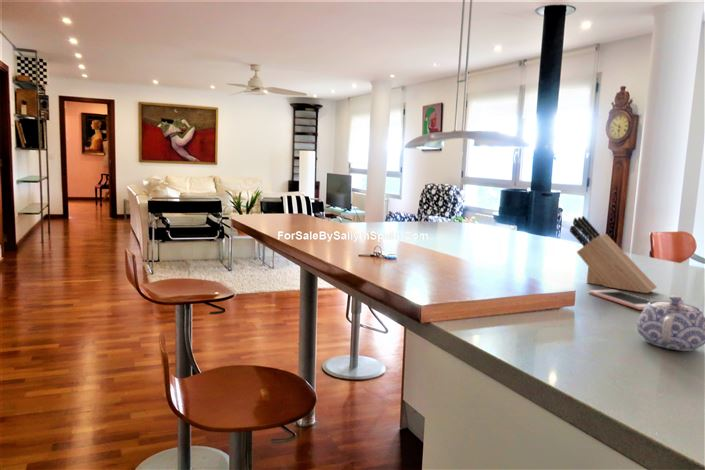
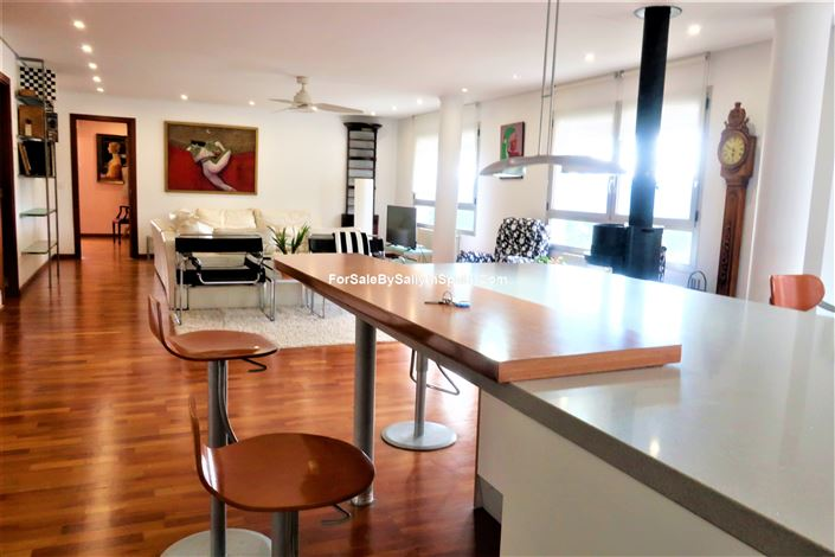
- cell phone [588,289,653,311]
- teapot [636,295,705,352]
- knife block [569,215,658,294]
